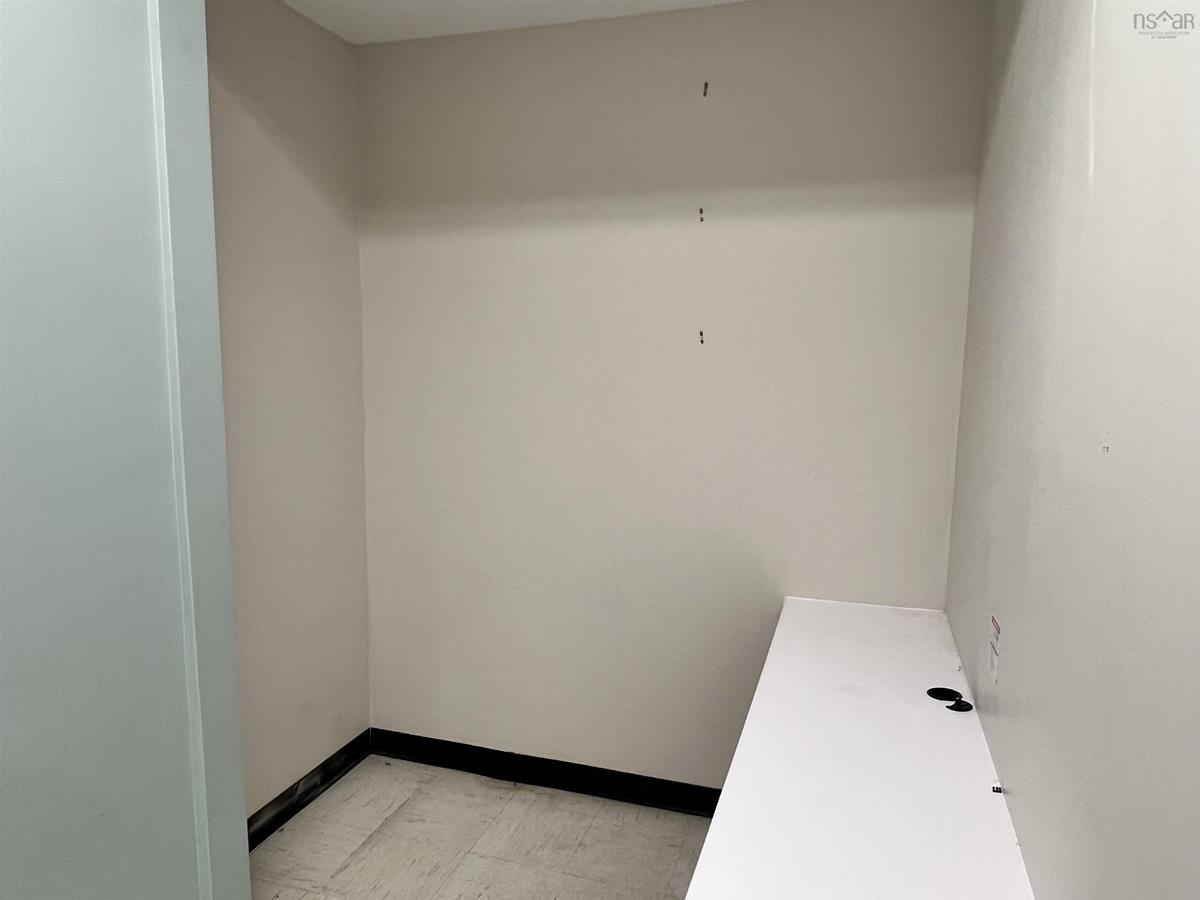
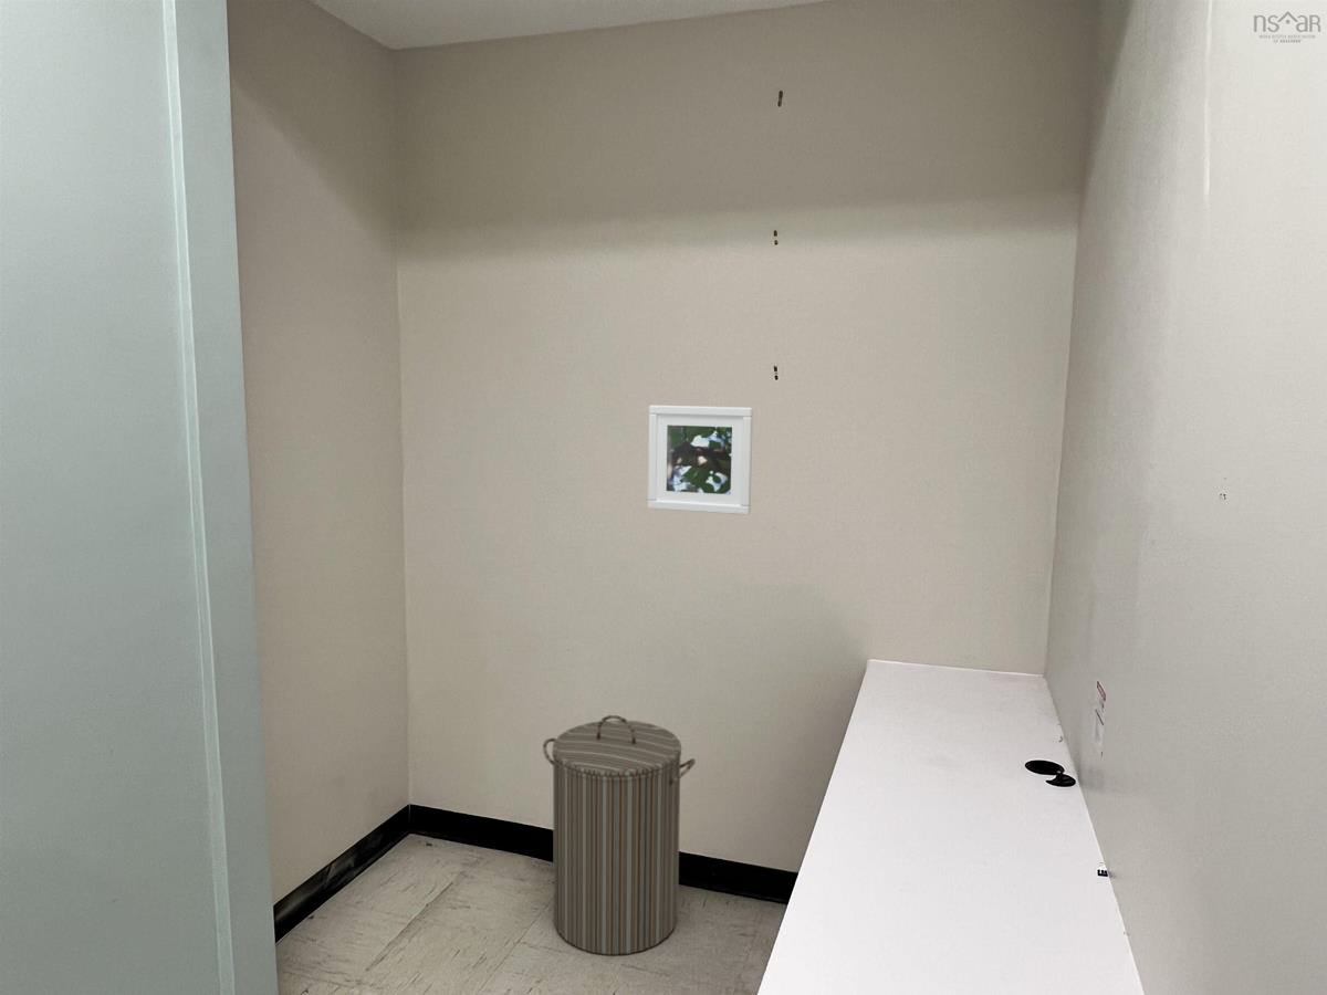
+ laundry hamper [542,714,697,956]
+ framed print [647,405,754,516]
